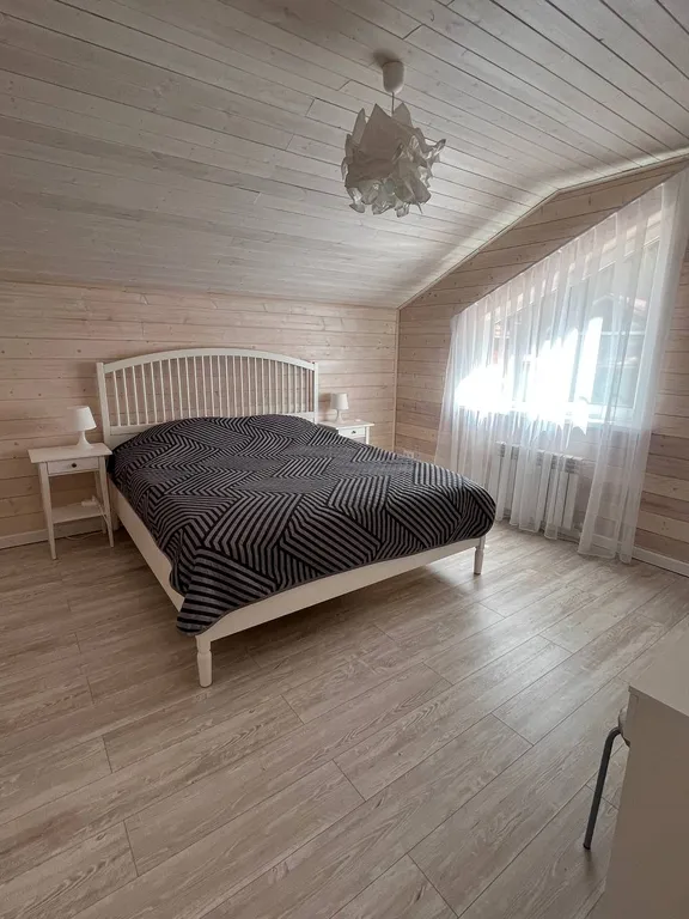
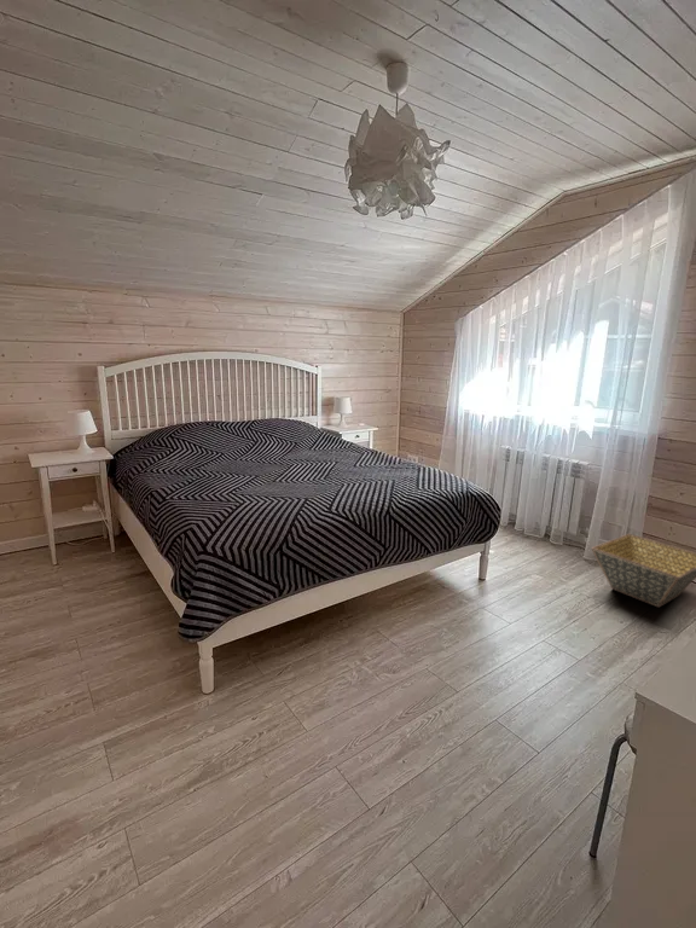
+ basket [590,533,696,609]
